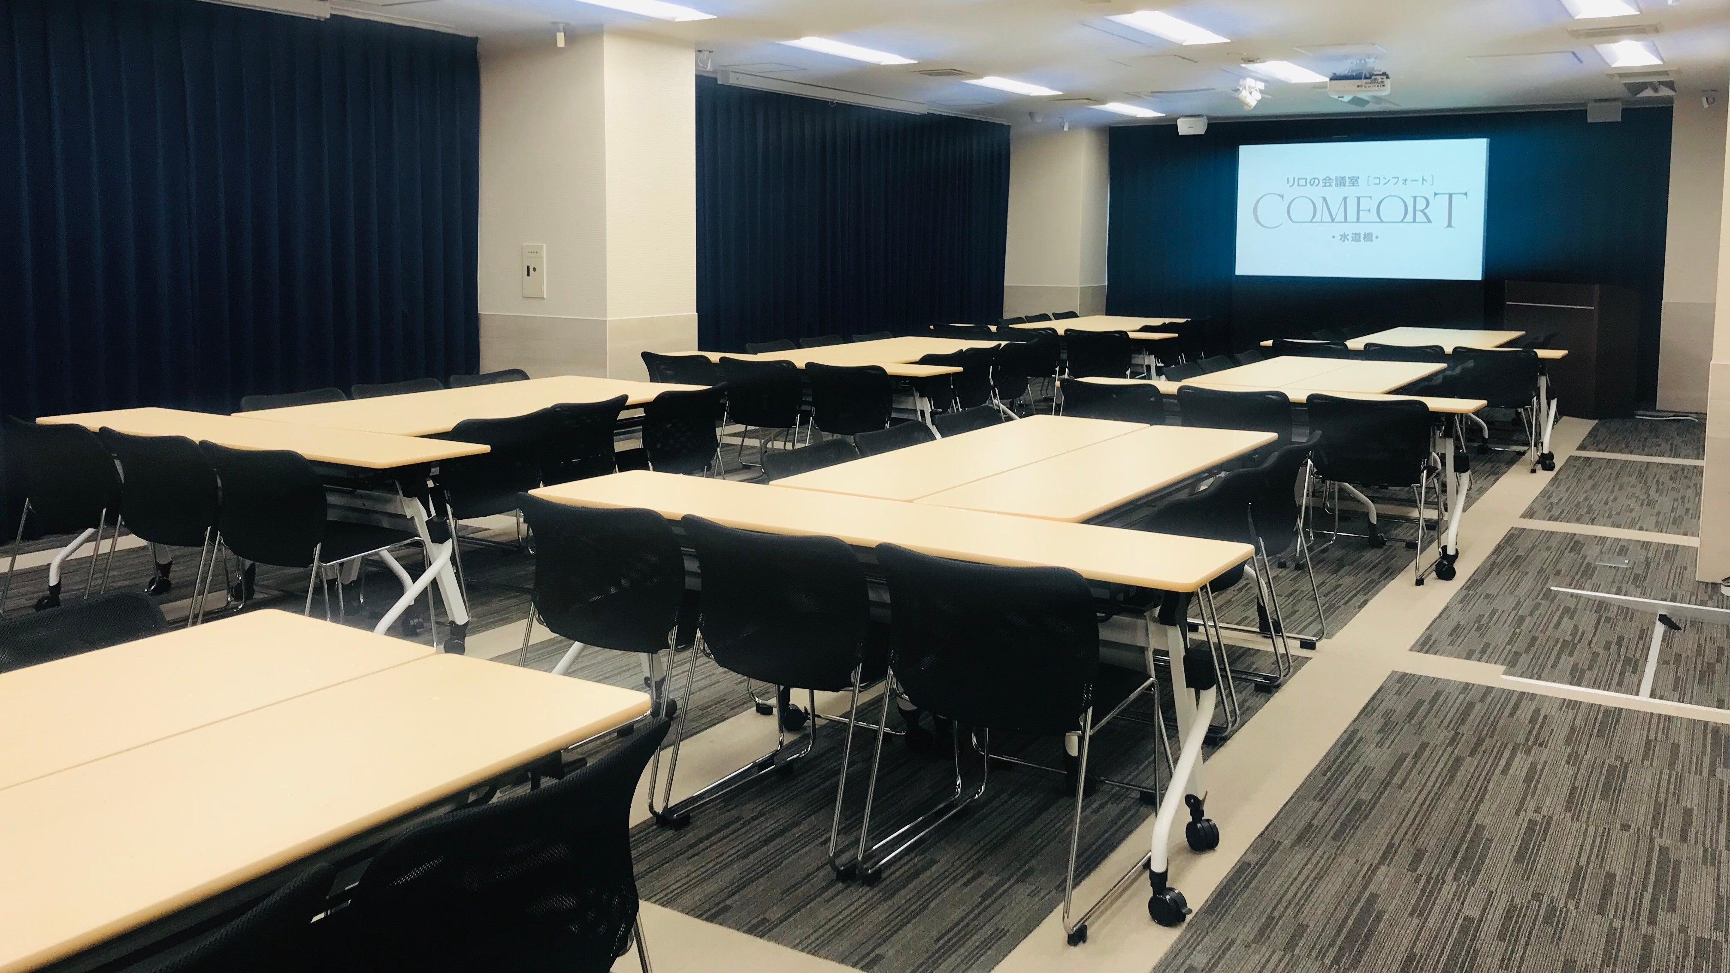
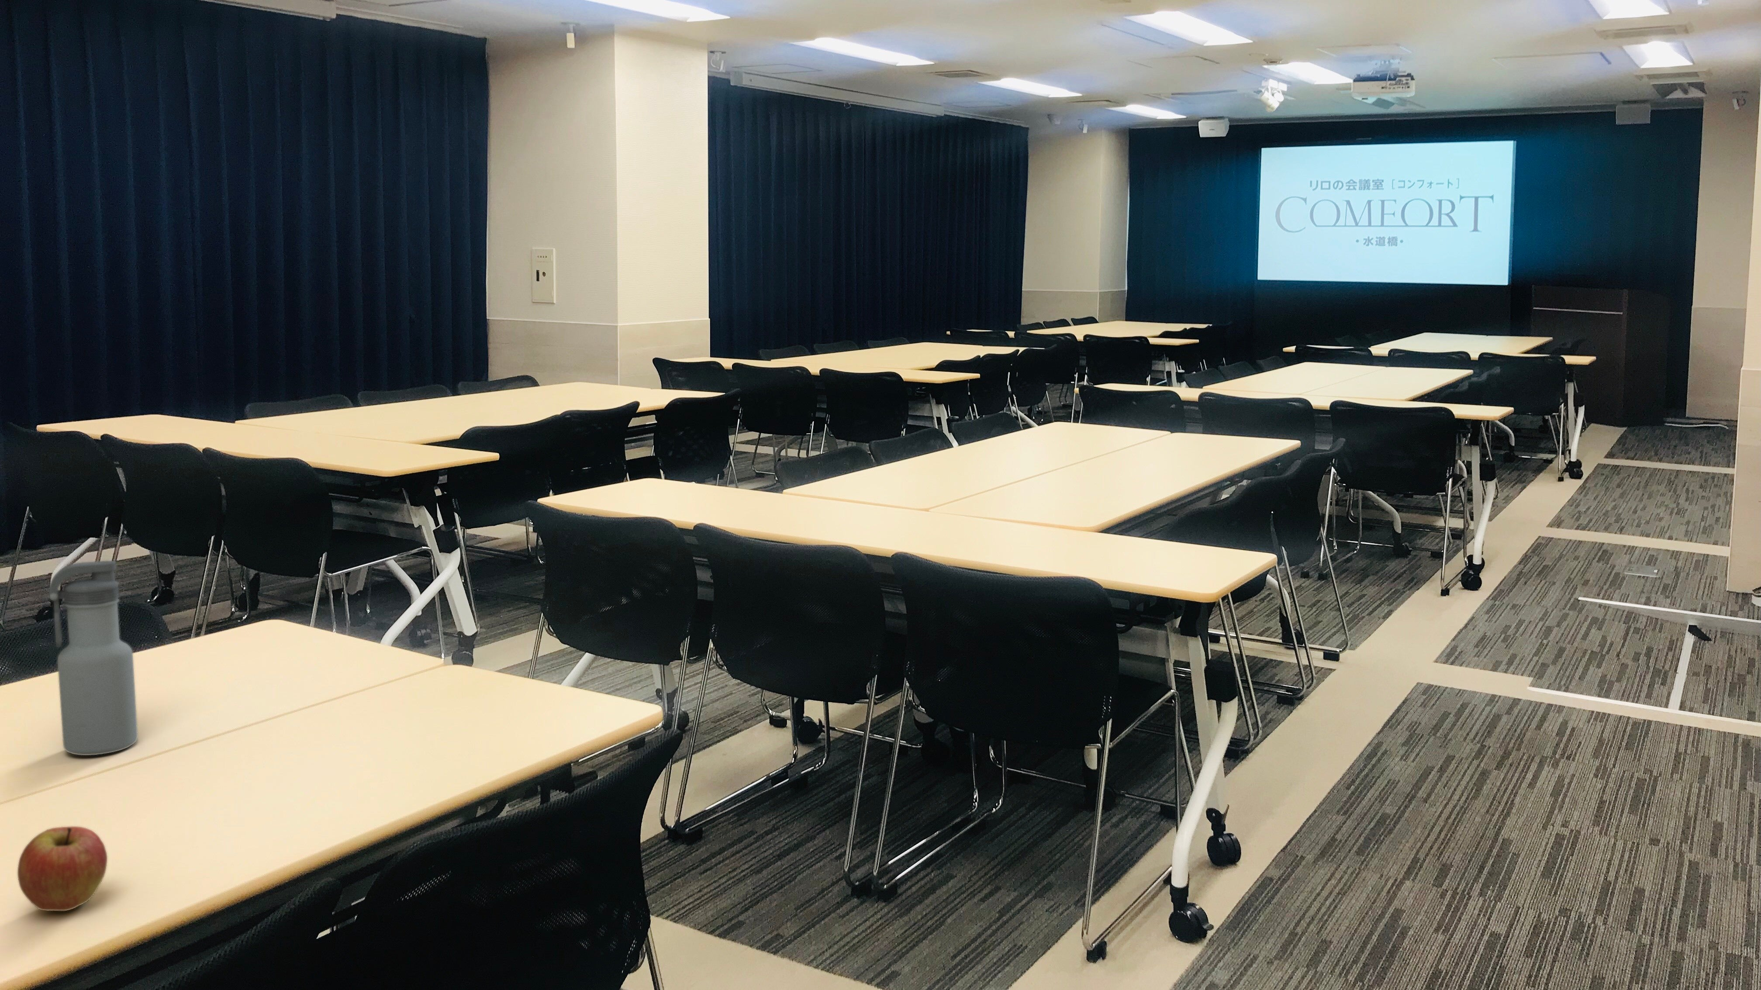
+ apple [17,826,108,911]
+ water bottle [48,561,138,755]
